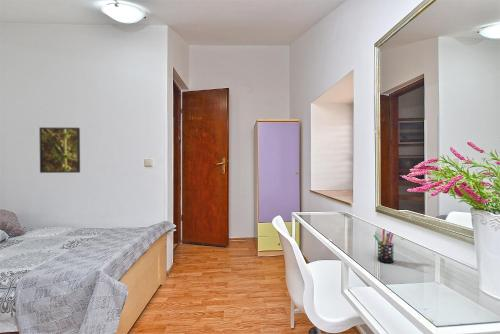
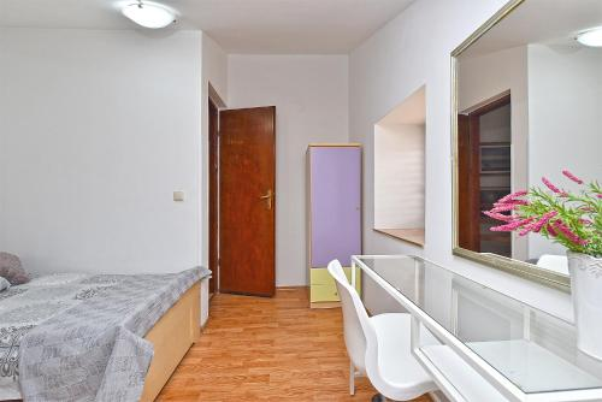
- pen holder [372,228,395,264]
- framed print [38,126,81,174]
